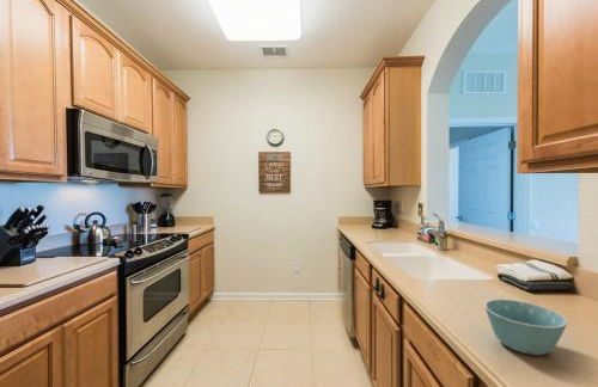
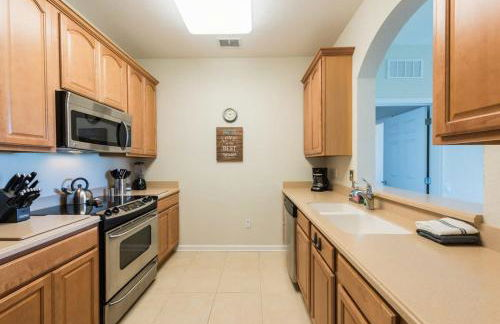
- bowl [483,299,569,356]
